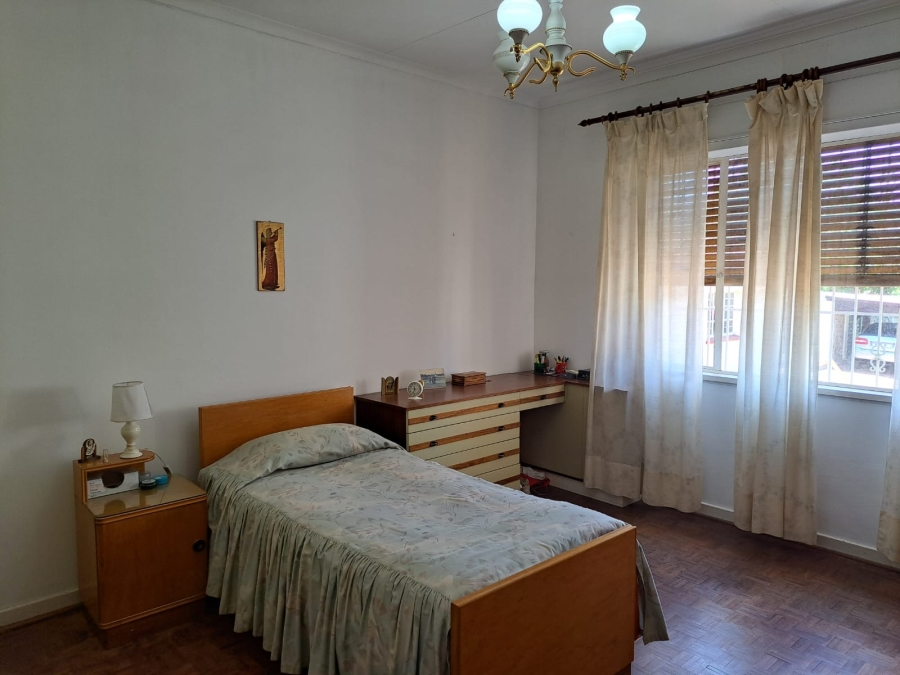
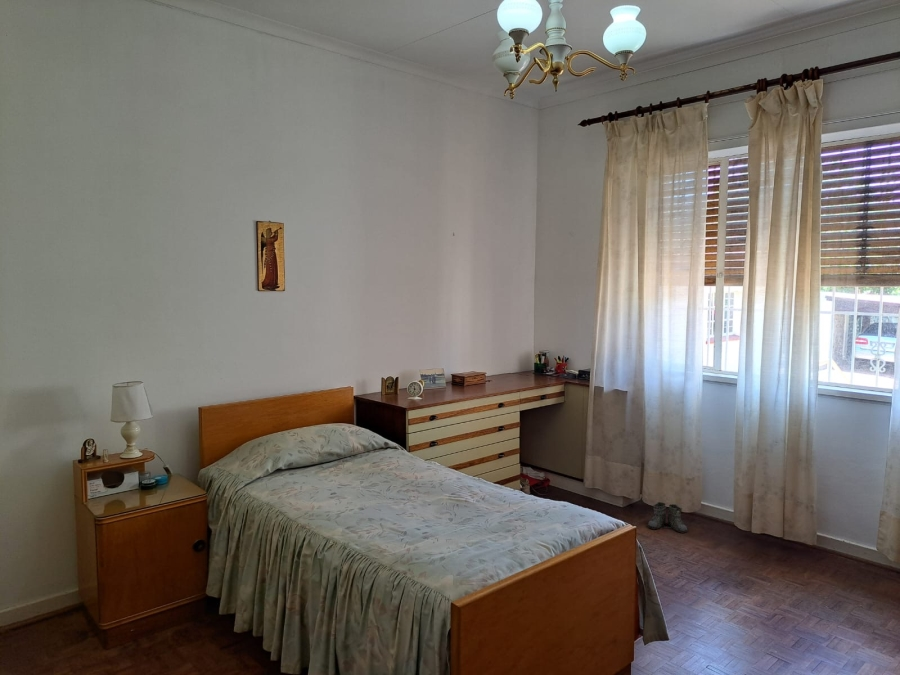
+ boots [645,501,688,534]
